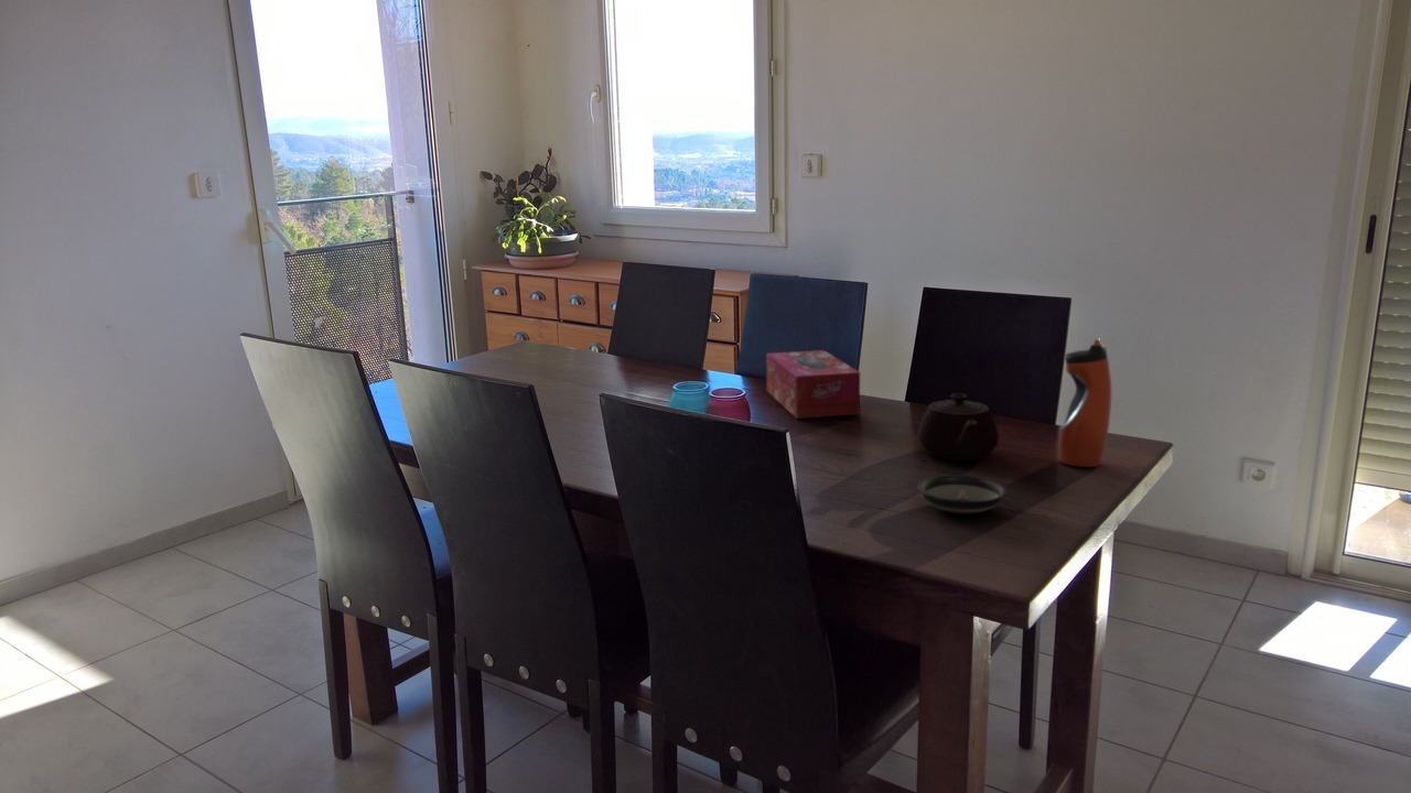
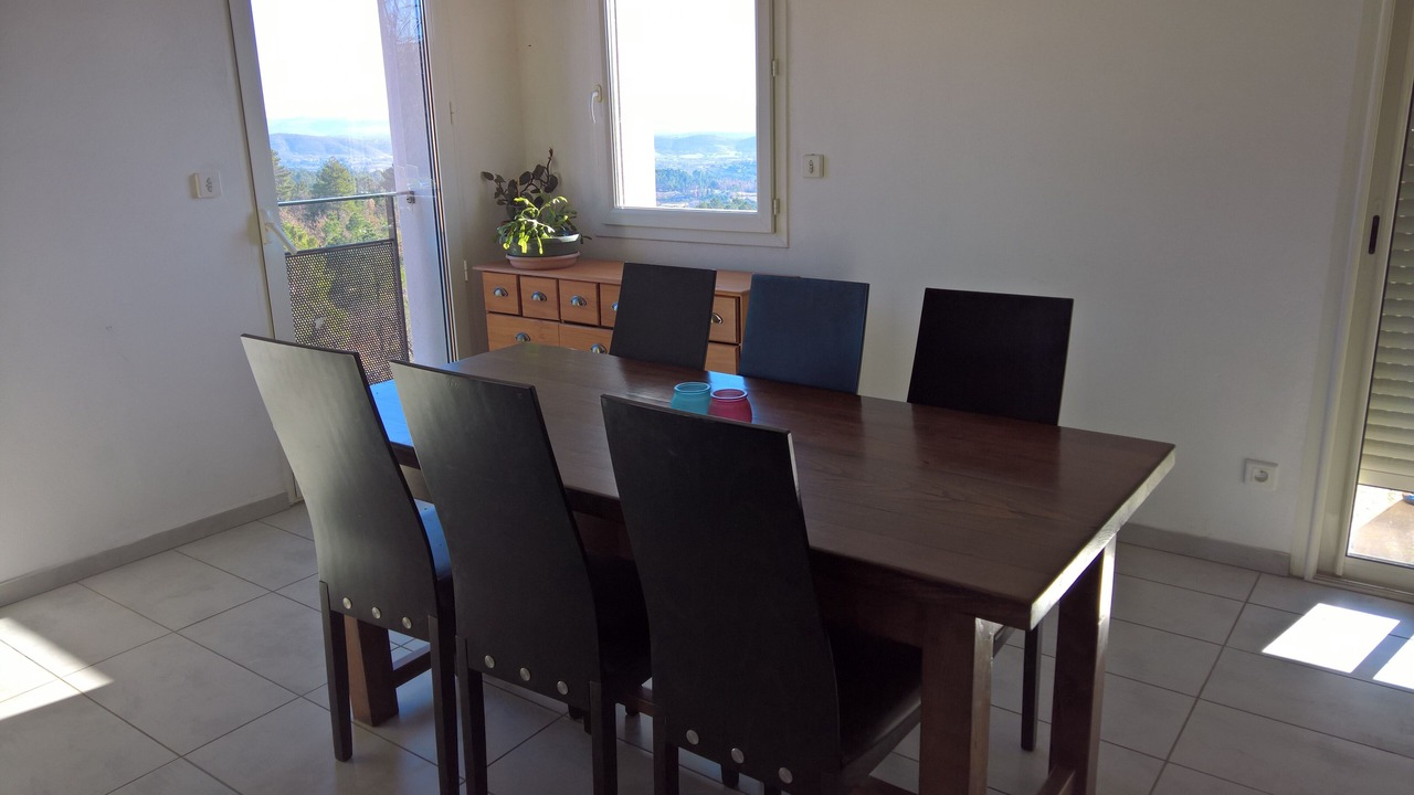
- teapot [916,392,1000,461]
- saucer [916,474,1009,514]
- tissue box [765,349,861,420]
- water bottle [1057,337,1112,468]
